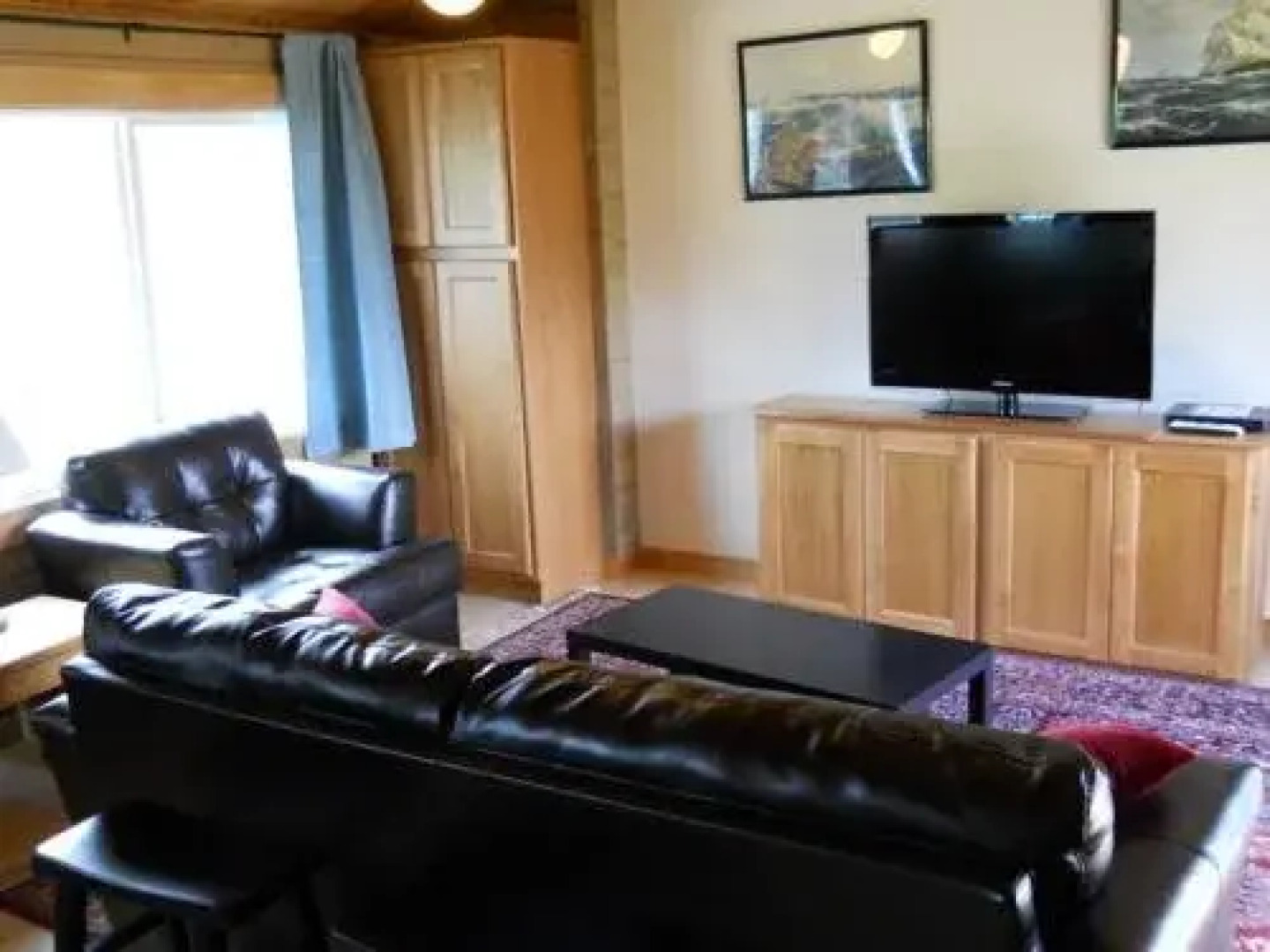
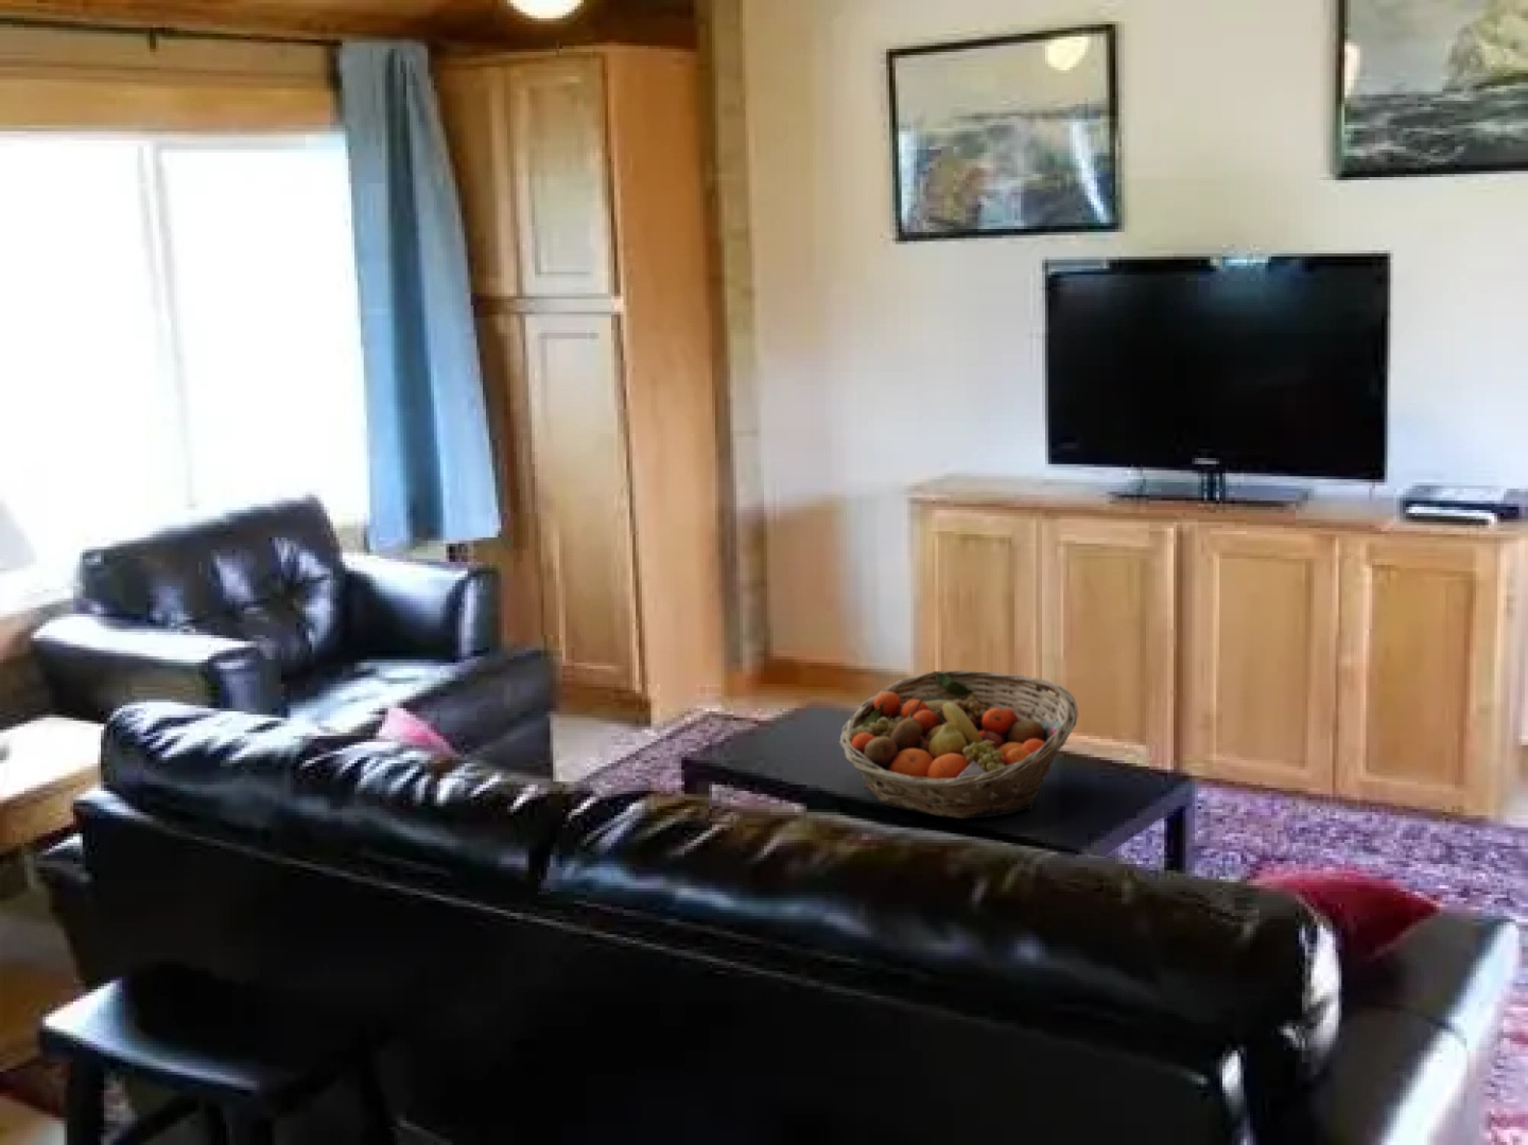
+ fruit basket [839,669,1079,819]
